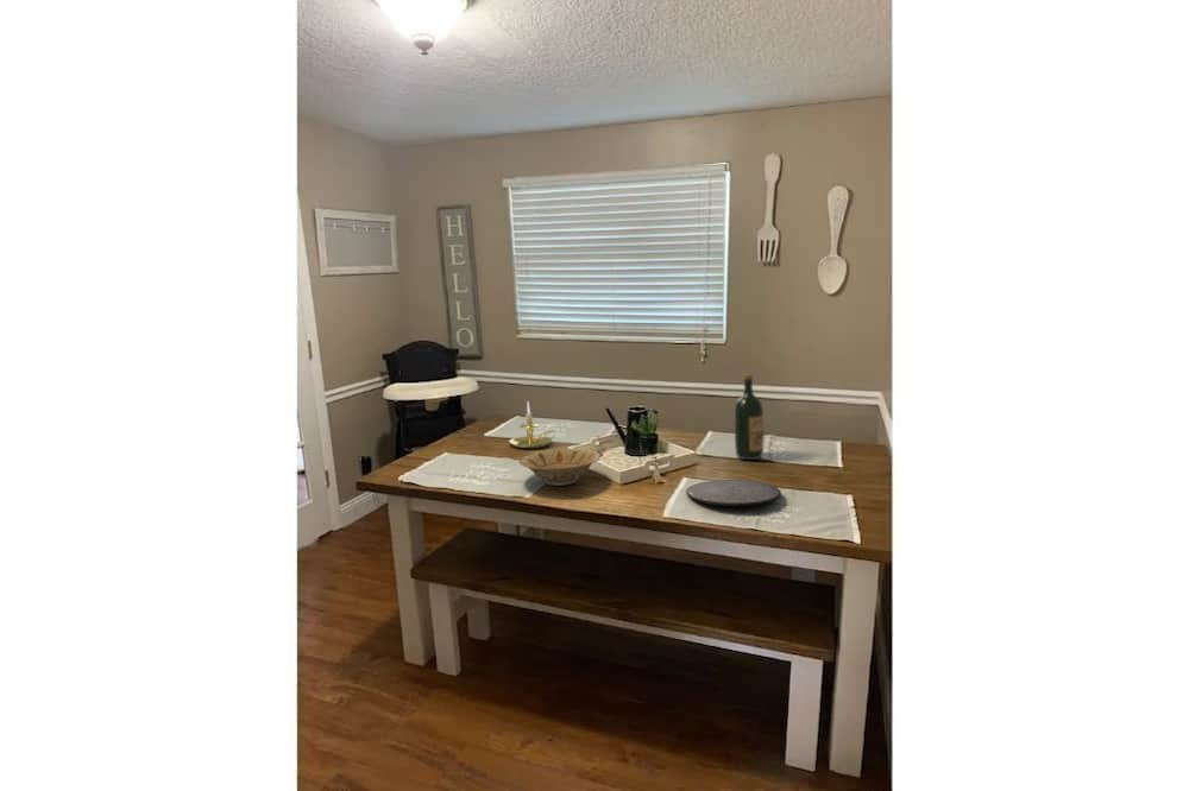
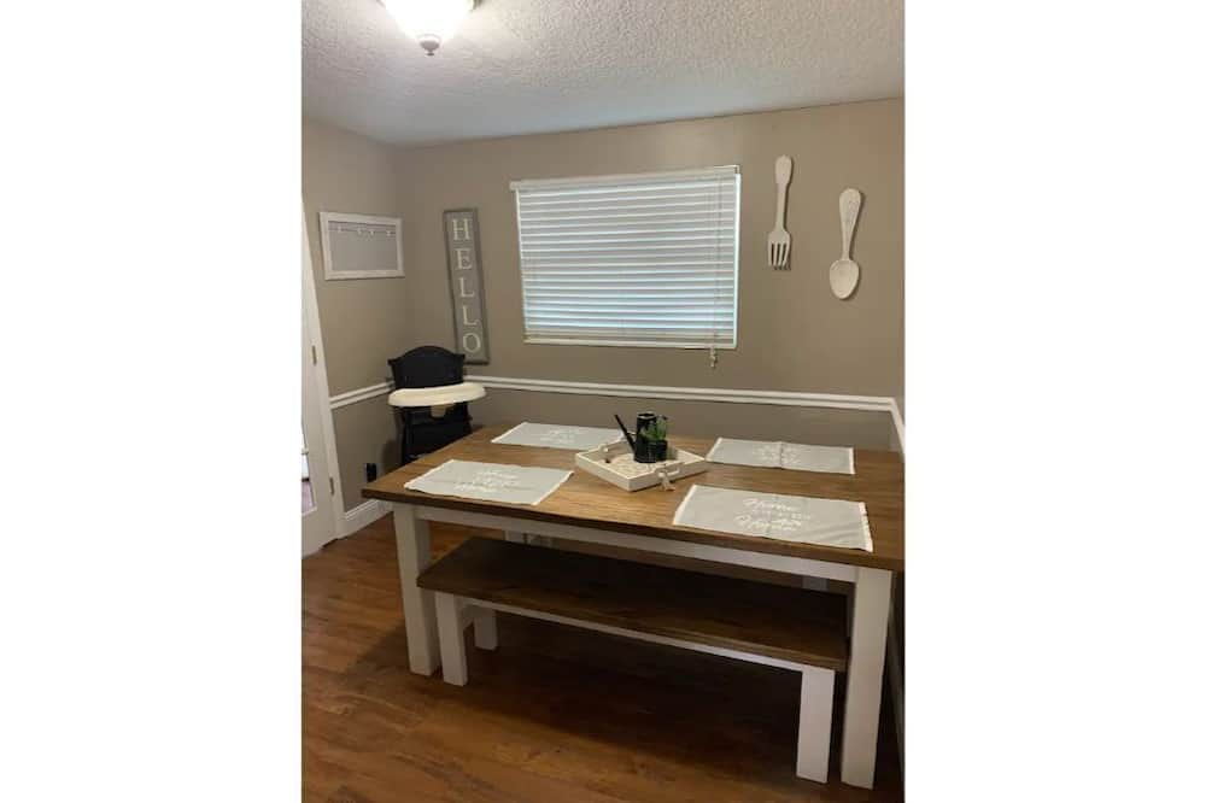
- plate [685,479,782,507]
- candle holder [509,401,558,449]
- wine bottle [734,374,765,461]
- bowl [518,448,602,487]
